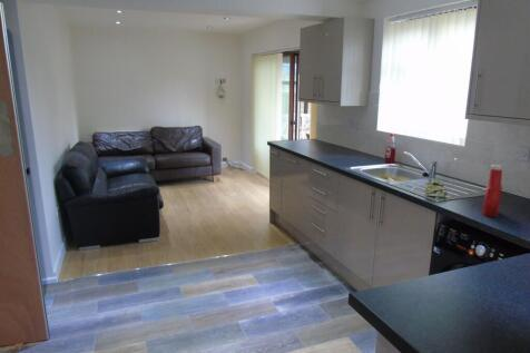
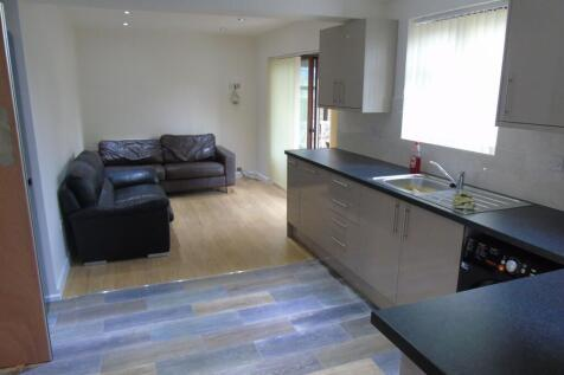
- soap bottle [481,164,504,218]
